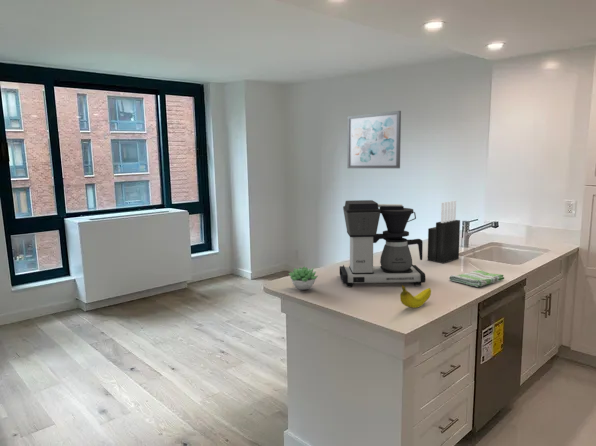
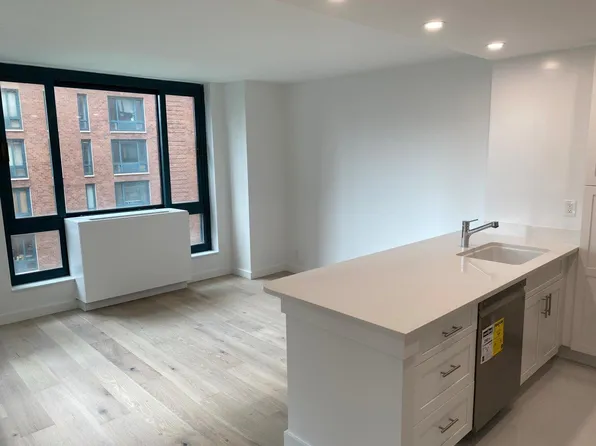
- succulent plant [288,266,319,291]
- dish towel [448,269,505,288]
- knife block [427,200,461,264]
- wall art [347,110,402,169]
- coffee maker [339,199,426,287]
- fruit [399,284,432,309]
